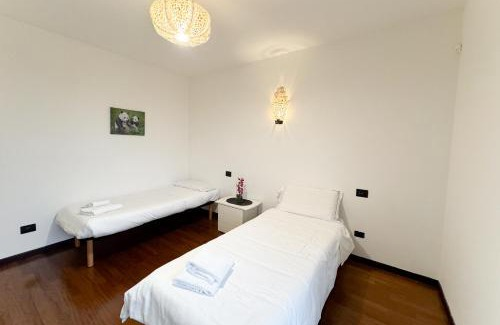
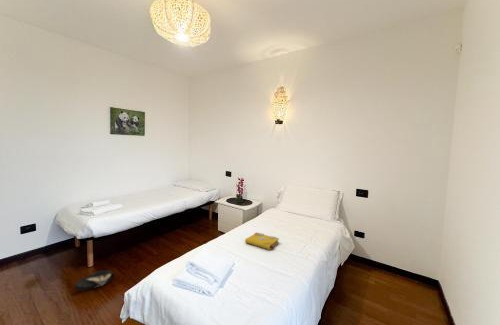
+ spell book [244,231,280,251]
+ shoe [74,269,115,291]
